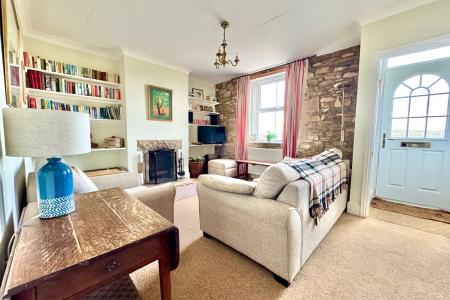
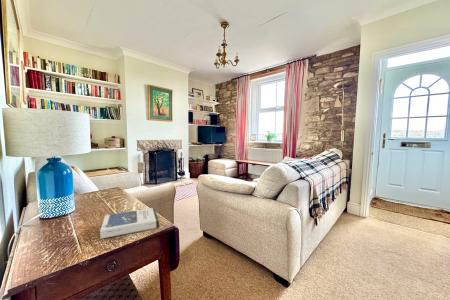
+ hardback book [99,207,160,240]
